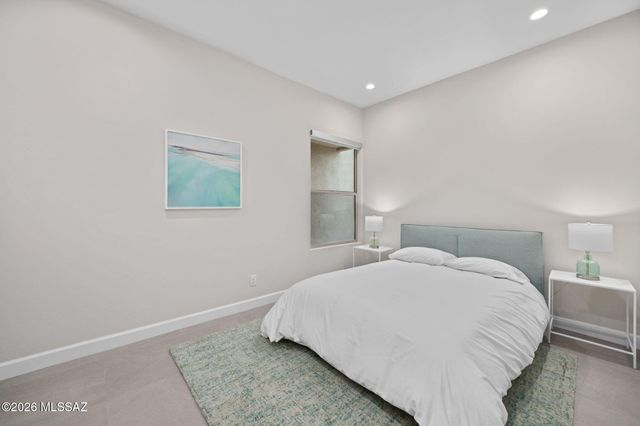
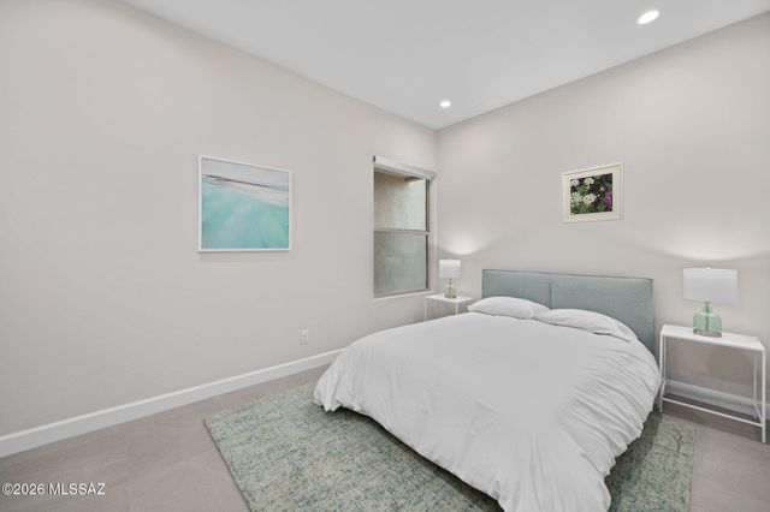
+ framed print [561,161,626,225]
